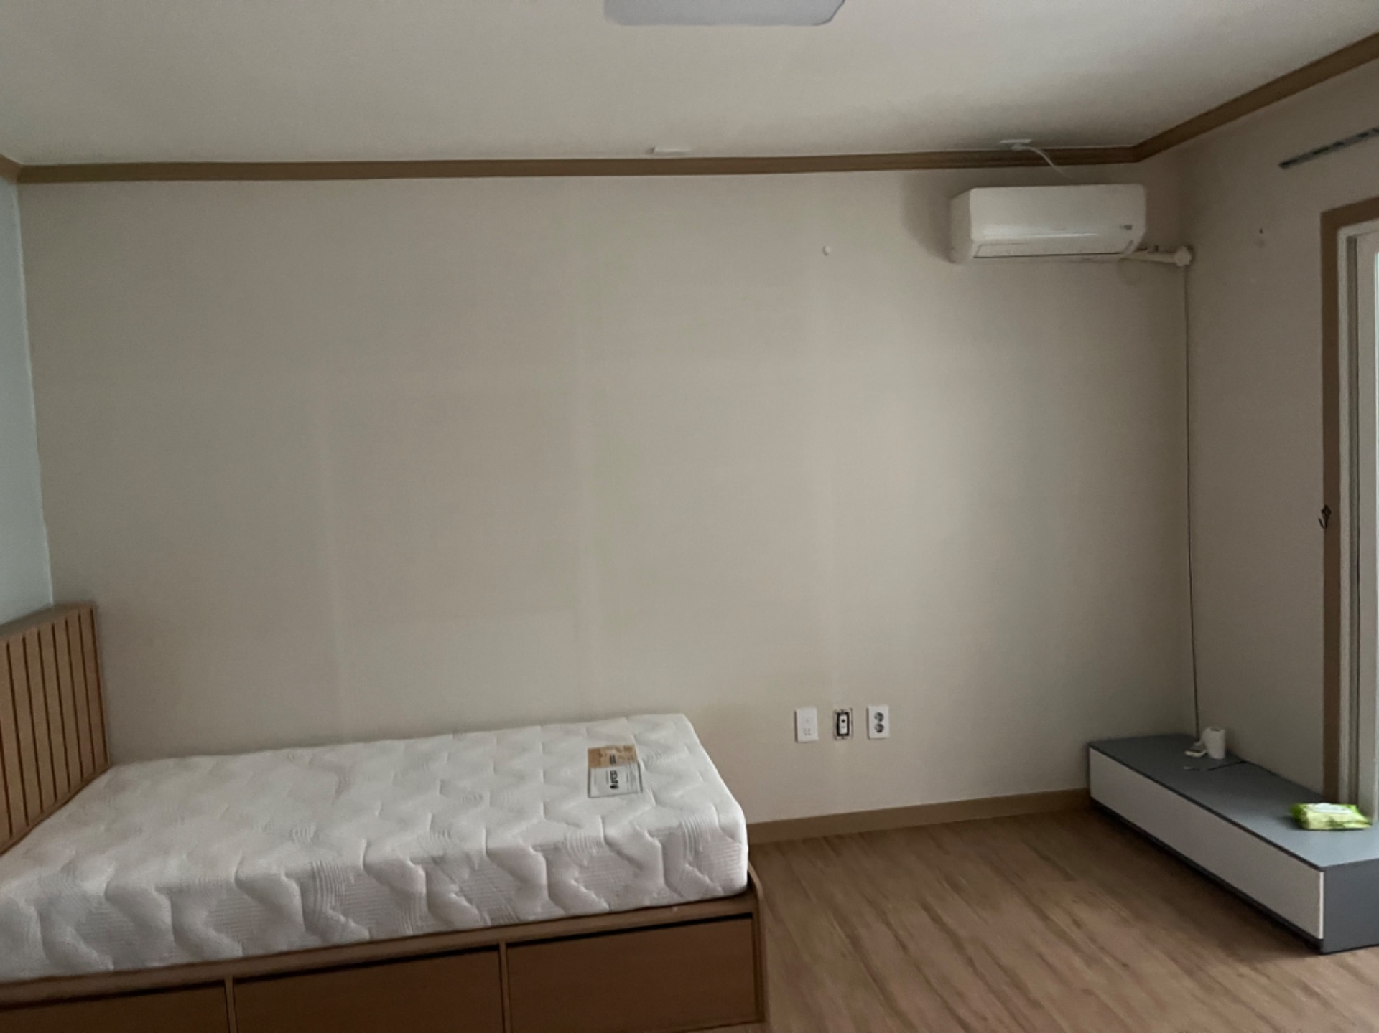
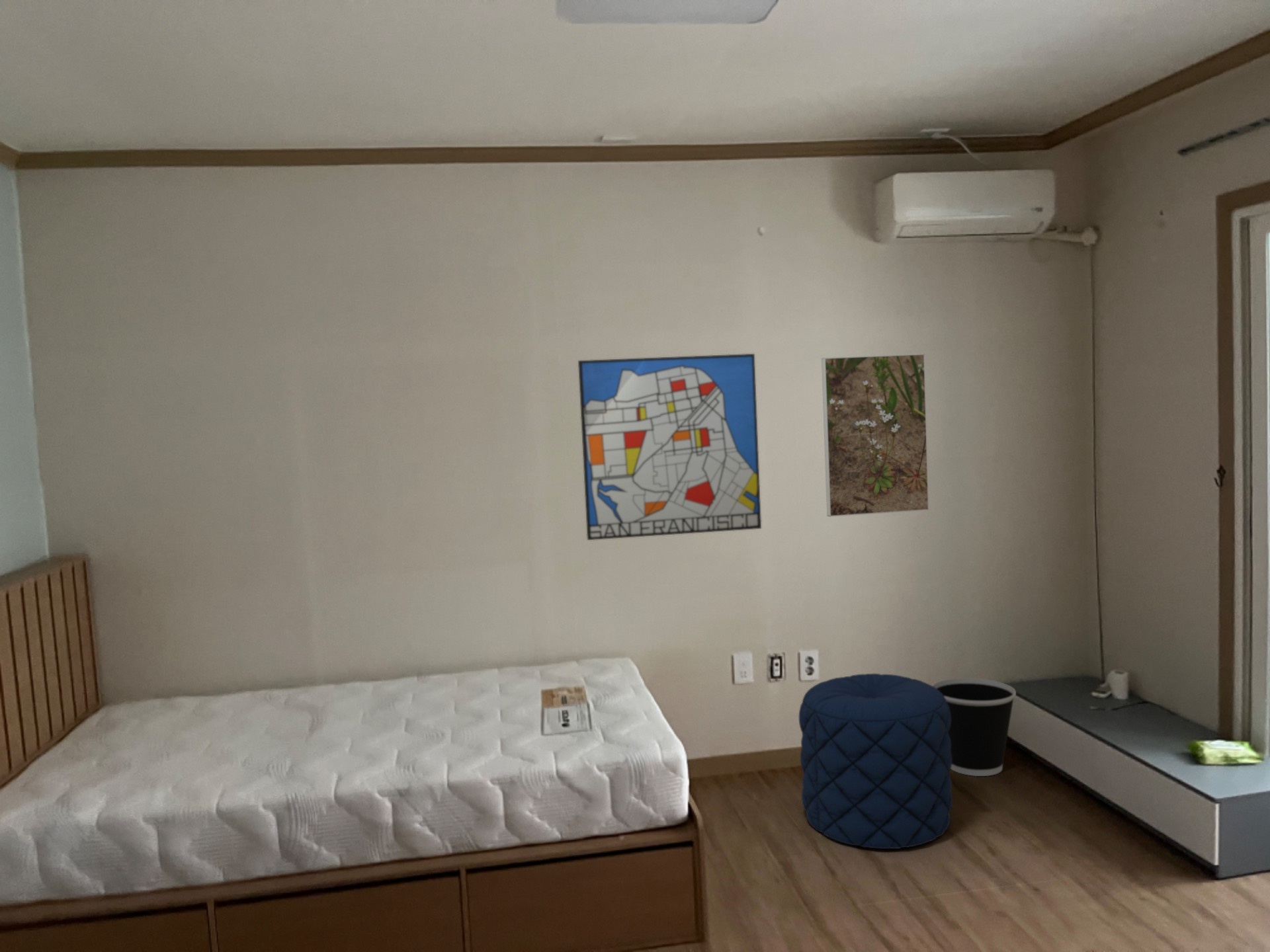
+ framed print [821,353,930,518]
+ wall art [577,353,762,541]
+ wastebasket [931,678,1017,777]
+ pouf [798,673,953,850]
